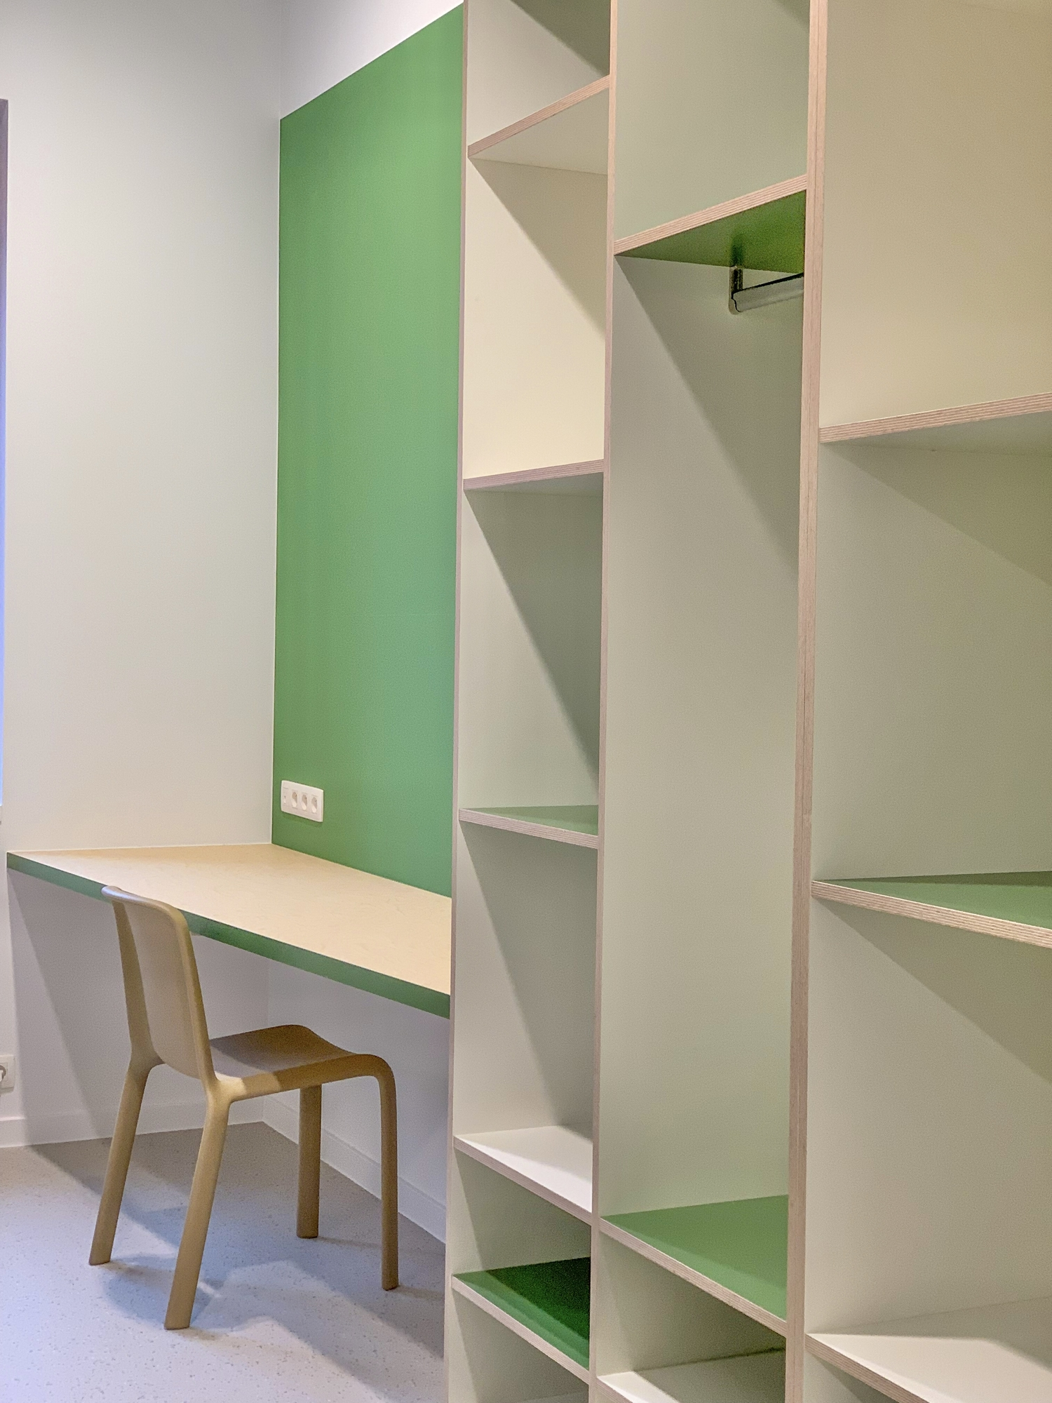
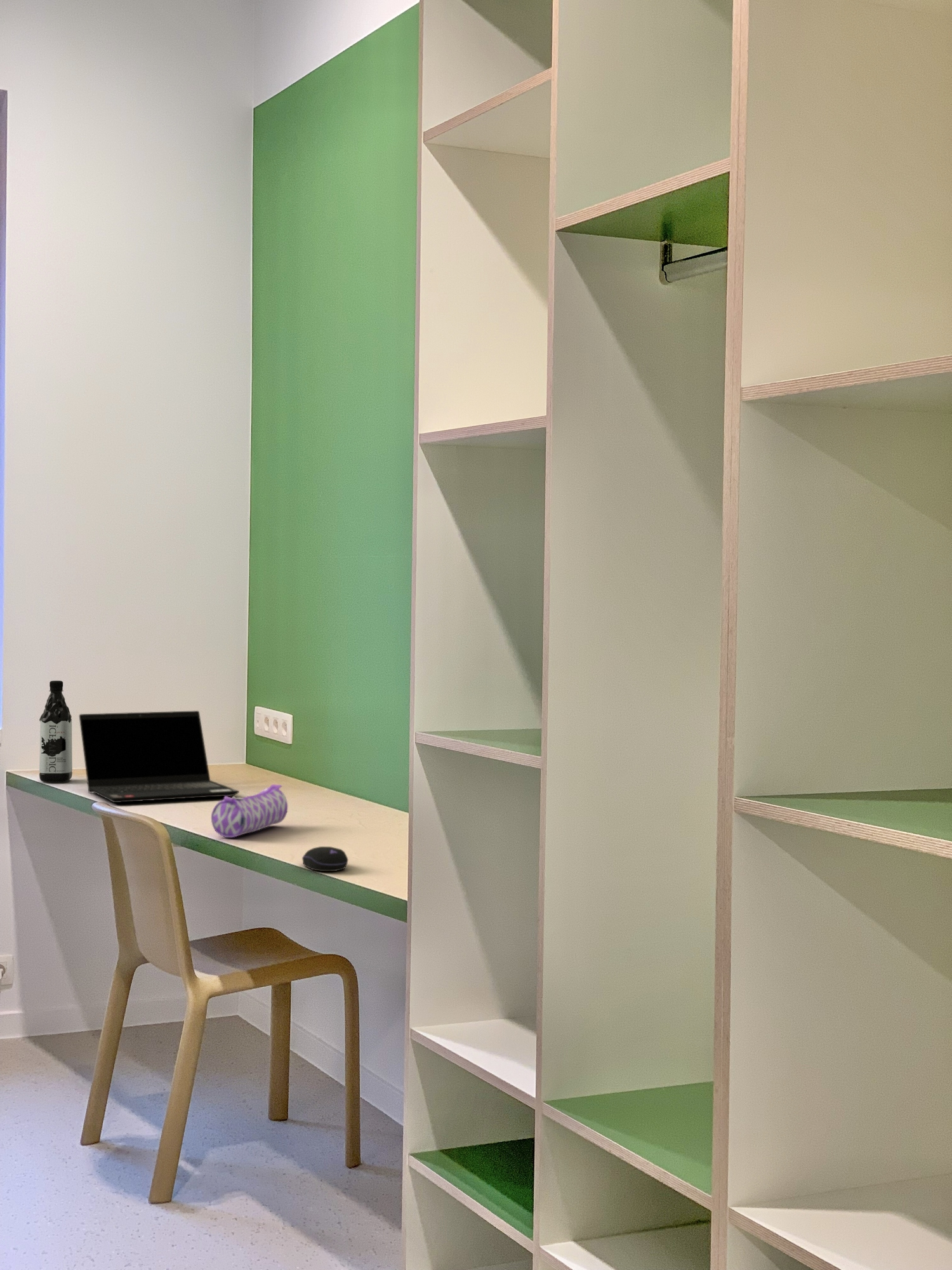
+ pencil case [211,784,288,838]
+ laptop computer [79,710,240,803]
+ computer mouse [301,846,349,872]
+ water bottle [39,680,73,783]
